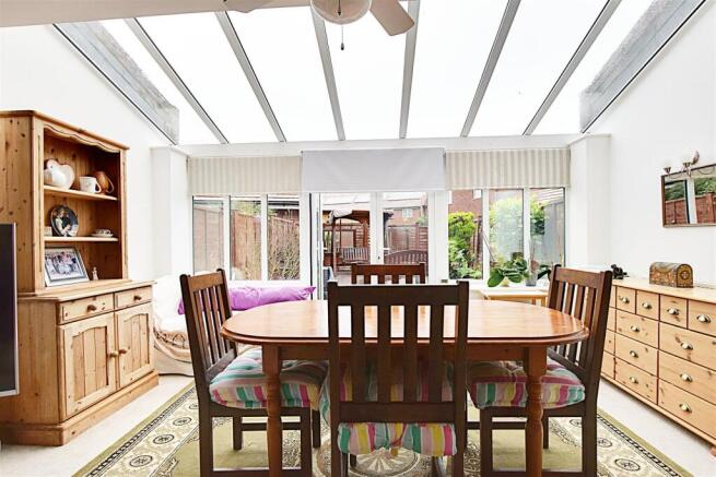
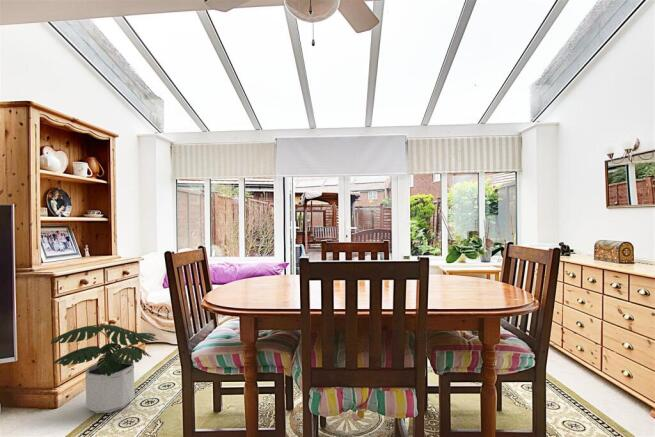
+ potted plant [50,324,159,414]
